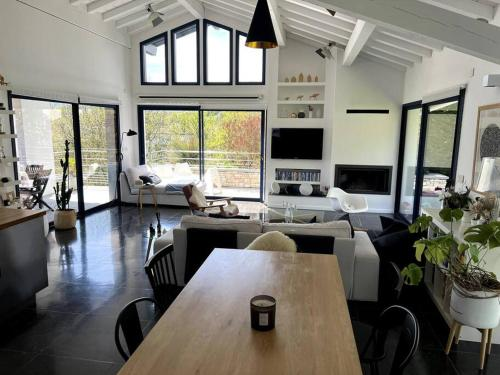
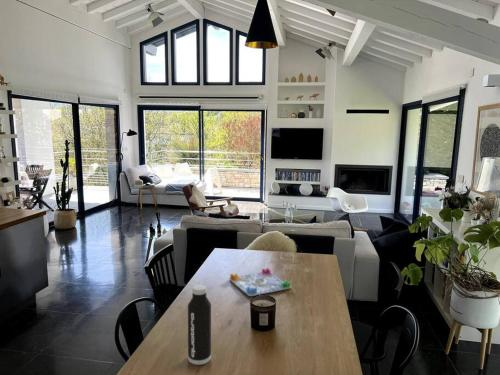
+ water bottle [187,284,212,366]
+ board game [228,267,292,297]
